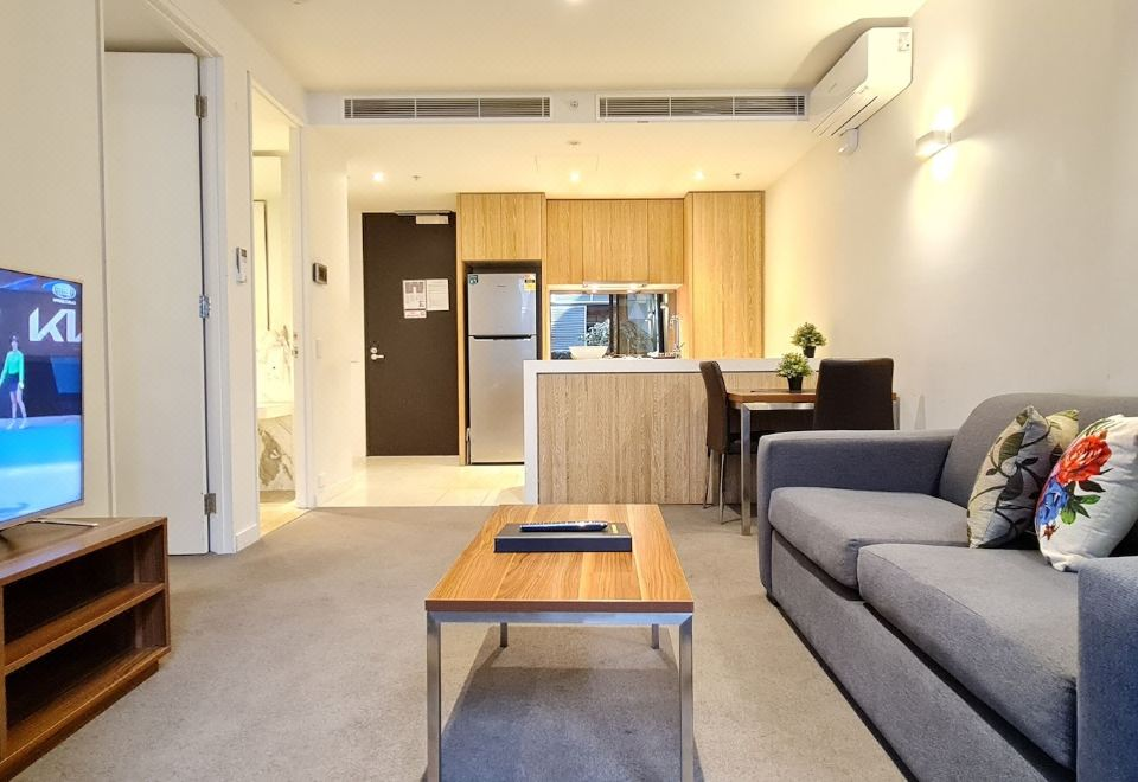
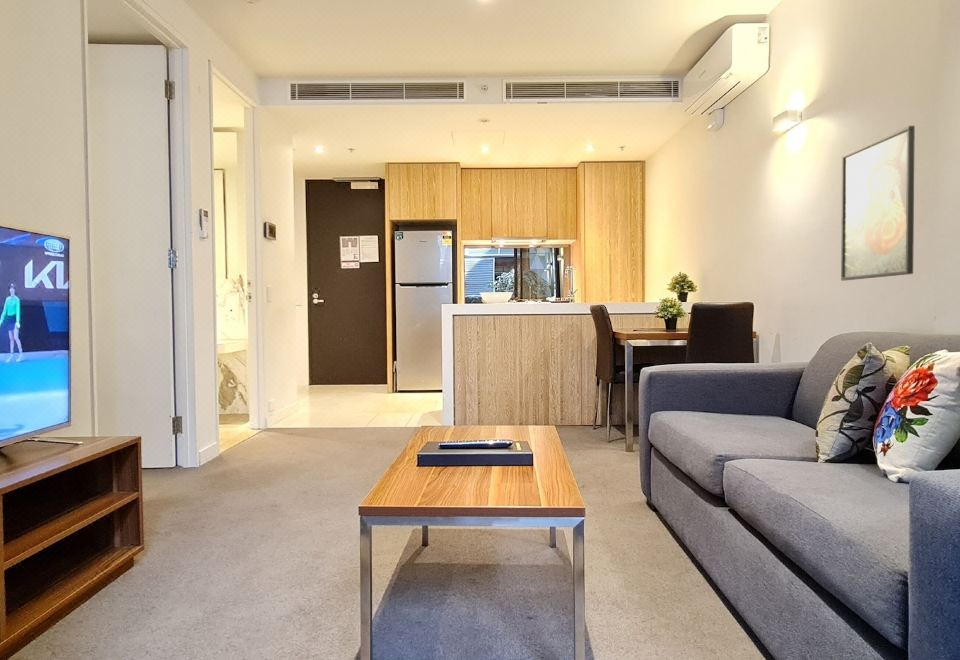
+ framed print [840,125,916,281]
